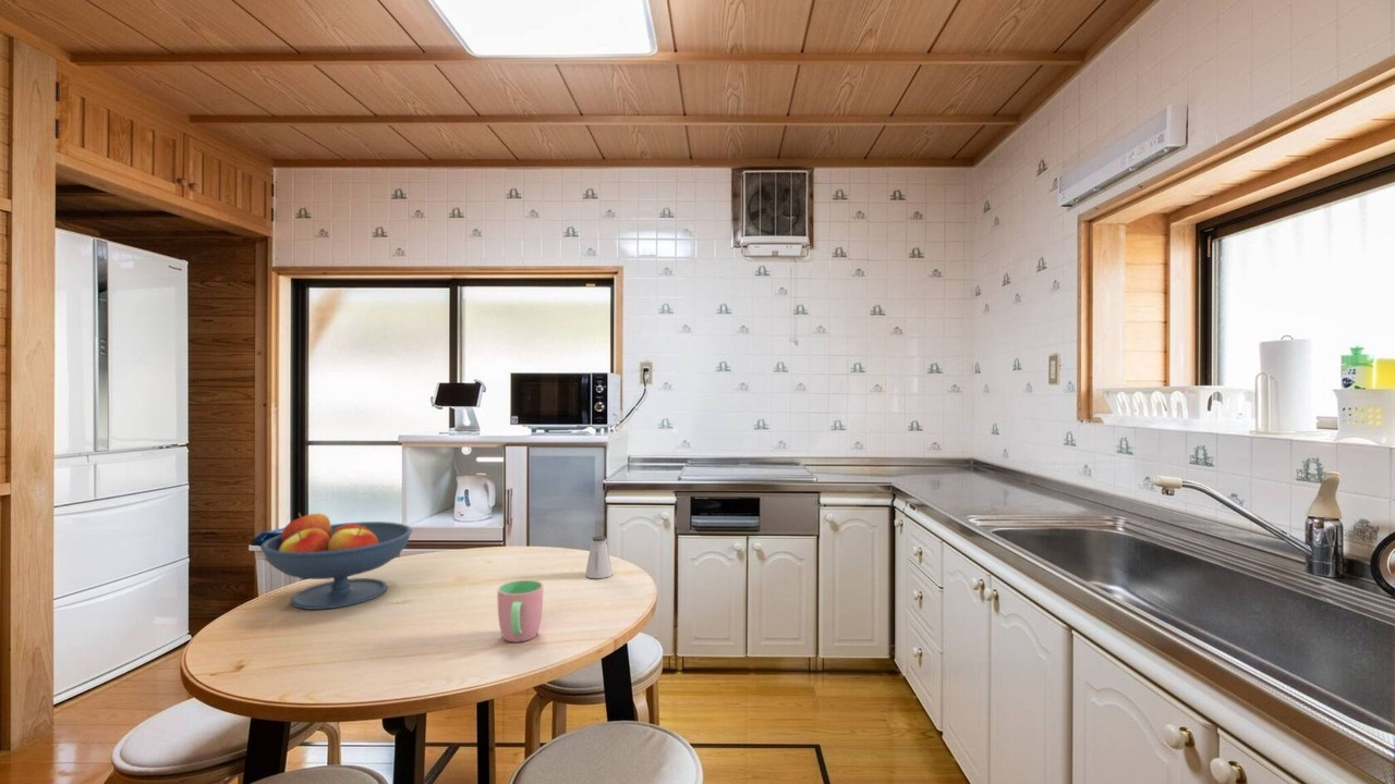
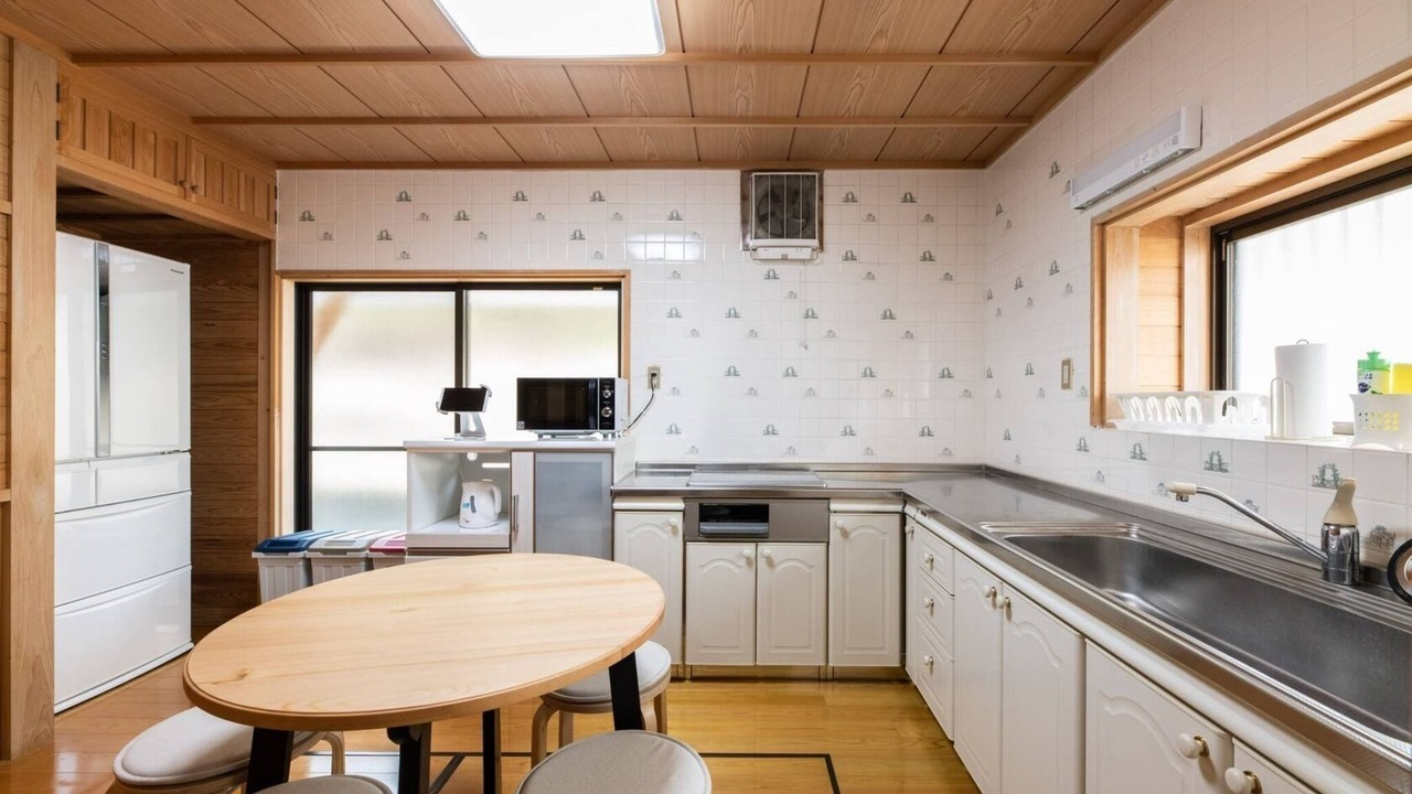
- saltshaker [584,535,614,579]
- fruit bowl [259,512,413,611]
- cup [496,579,544,644]
